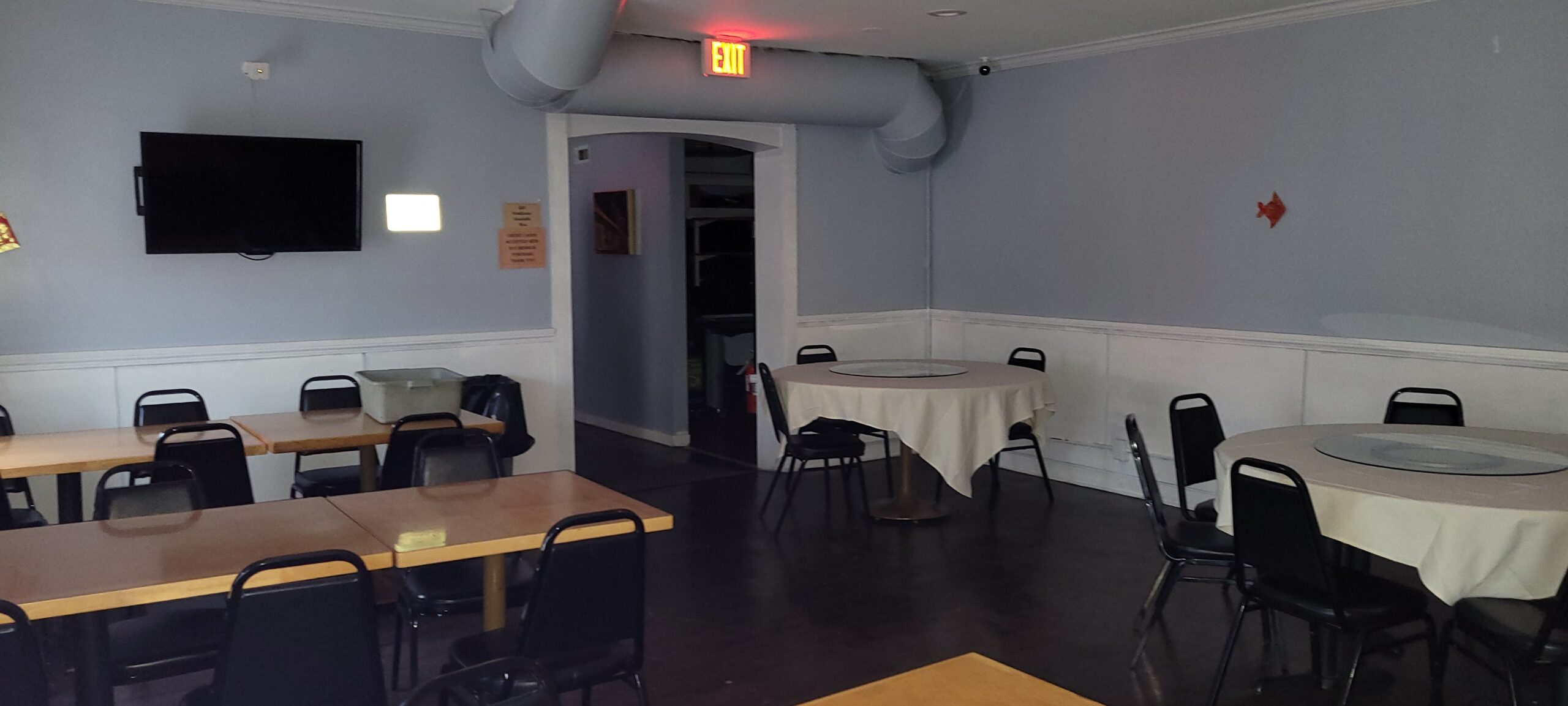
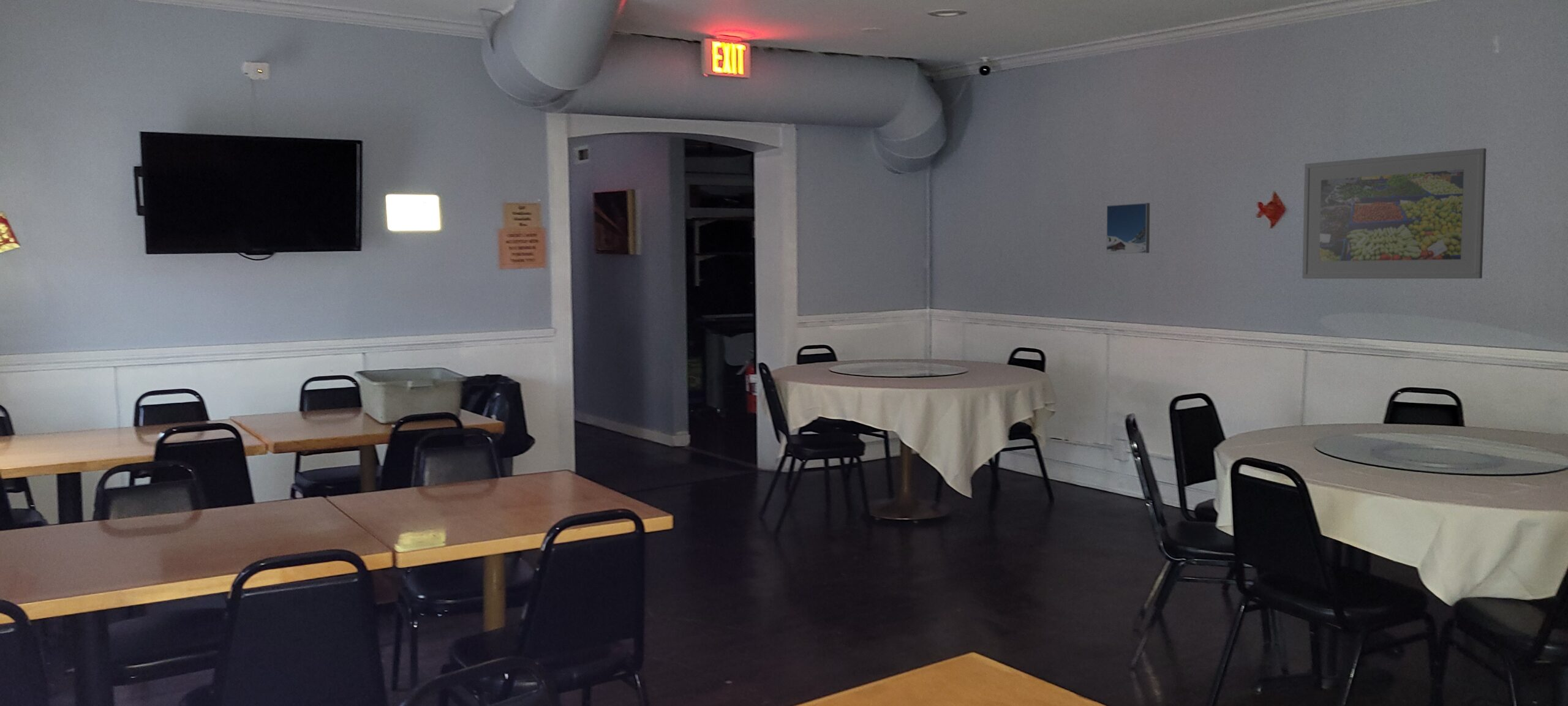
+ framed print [1302,148,1487,279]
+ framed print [1106,202,1150,255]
